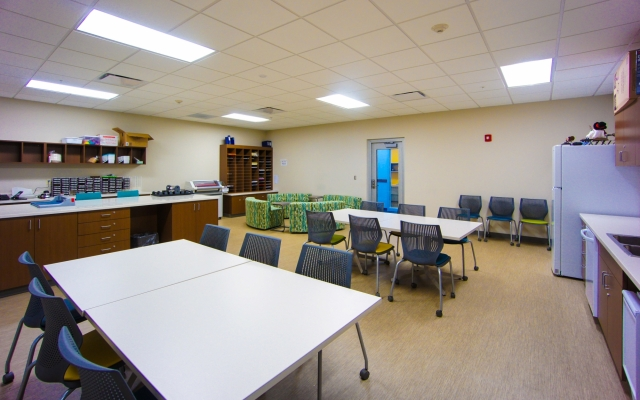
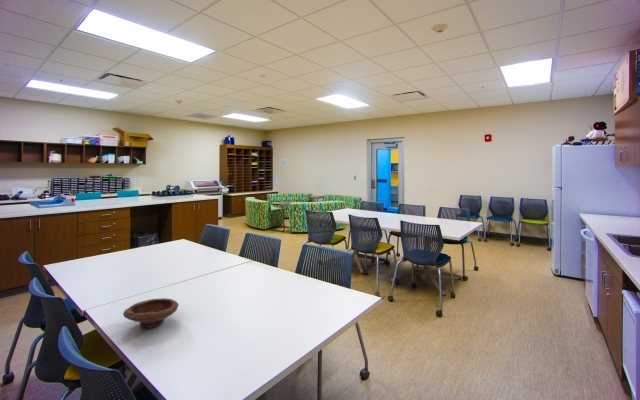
+ bowl [122,297,180,329]
